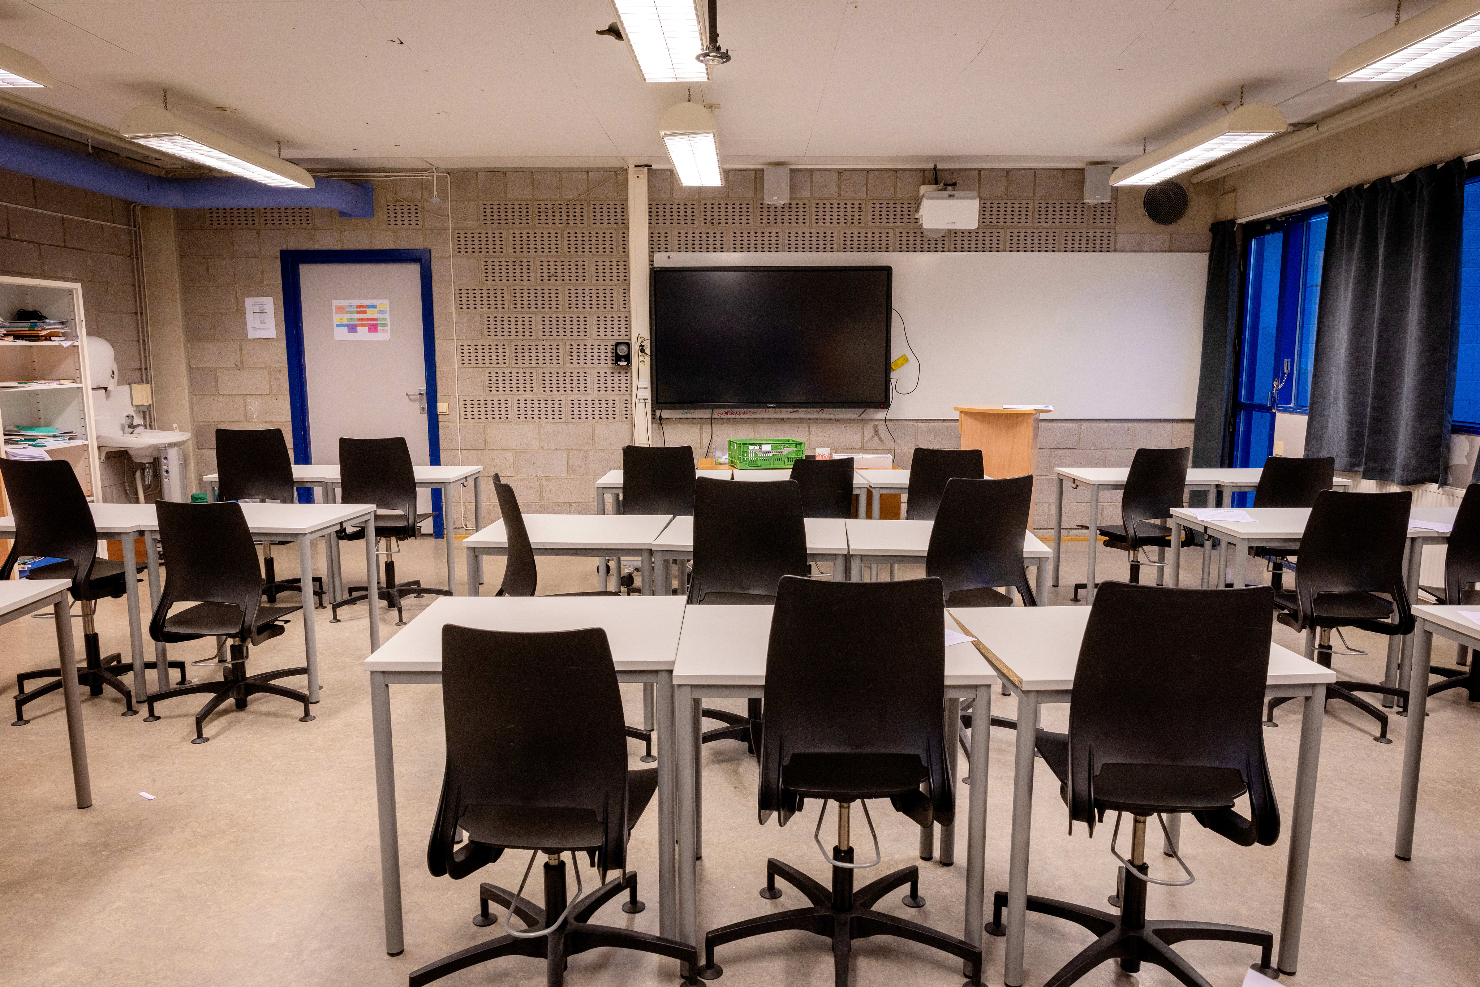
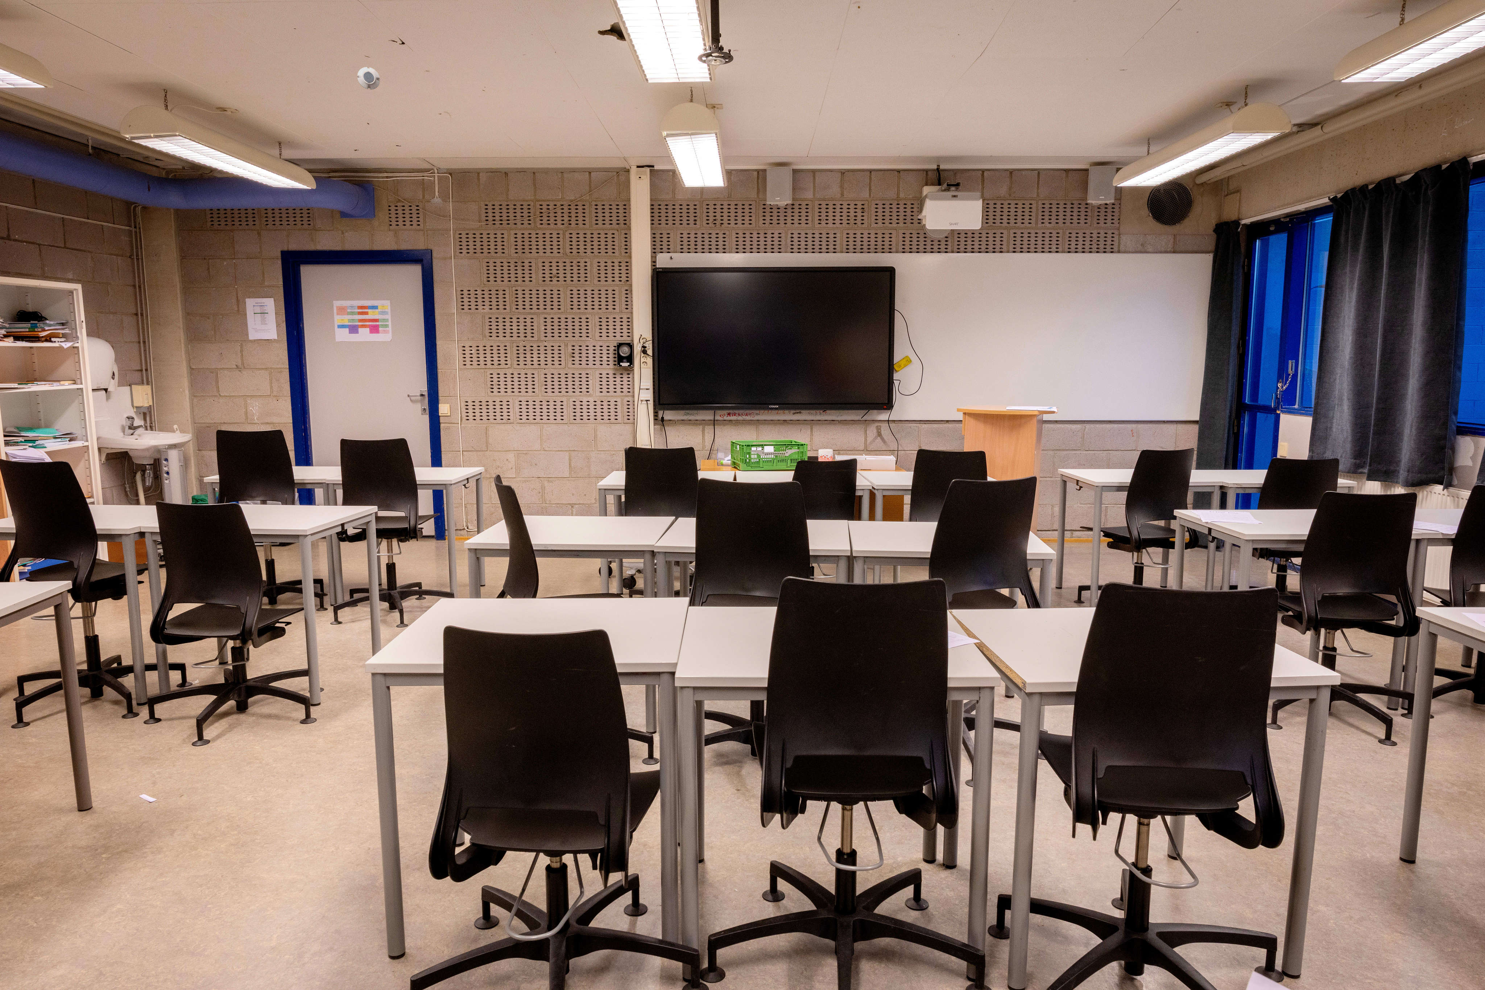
+ smoke detector [357,66,380,89]
